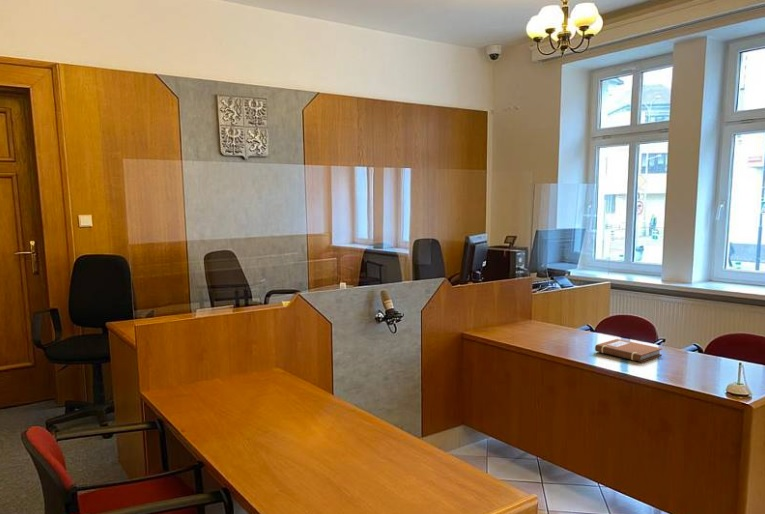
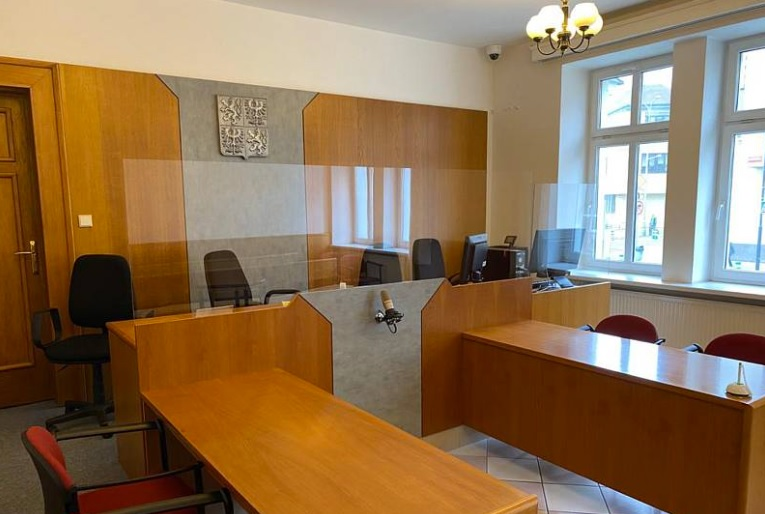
- notebook [594,338,663,363]
